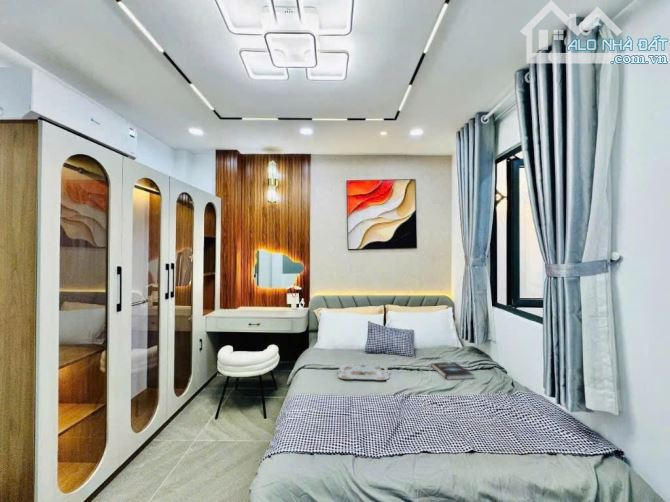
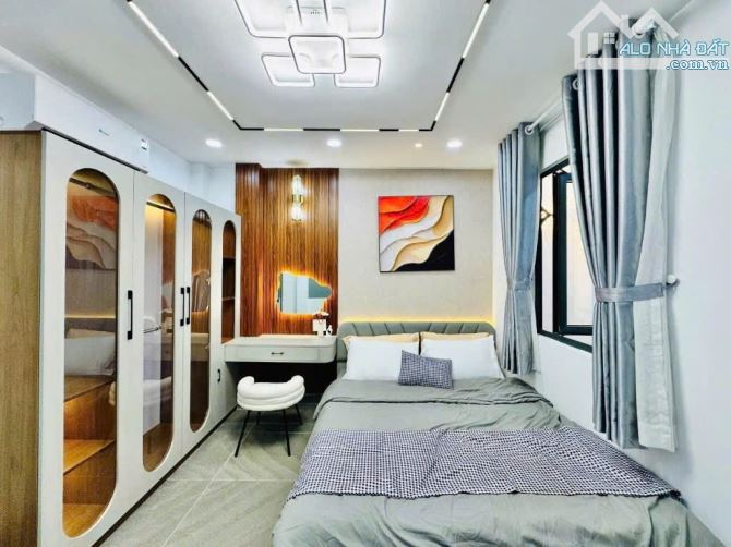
- book [430,361,475,381]
- serving tray [337,363,391,381]
